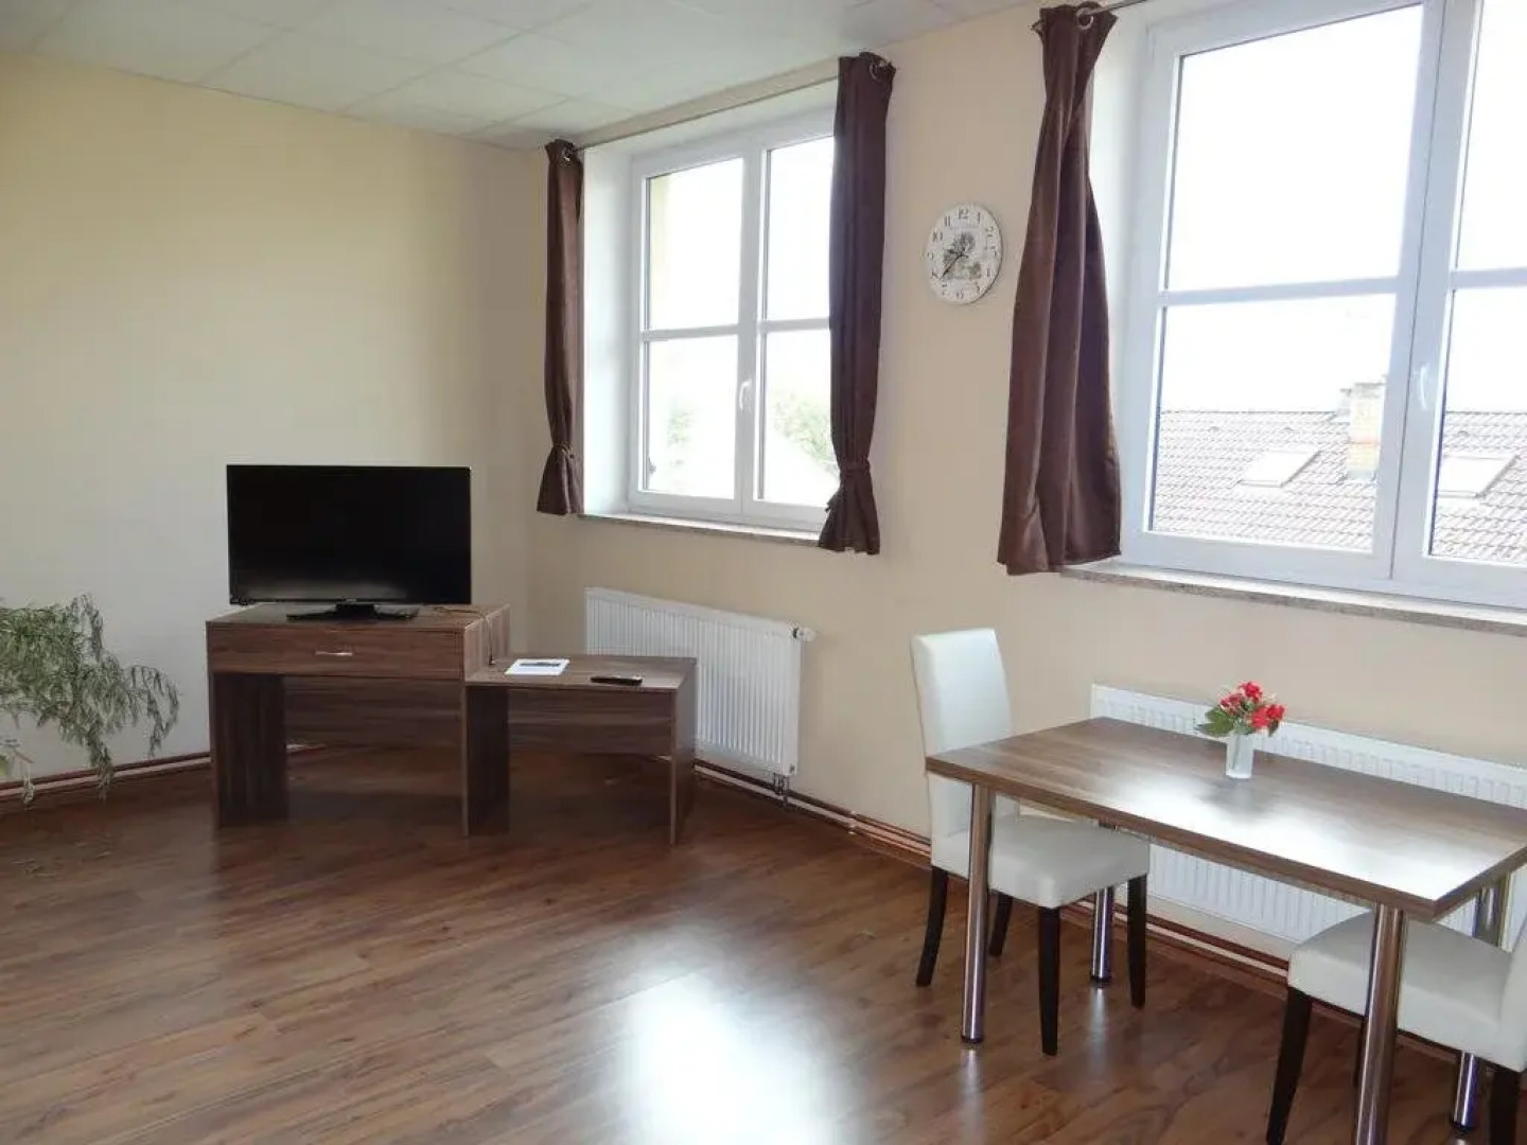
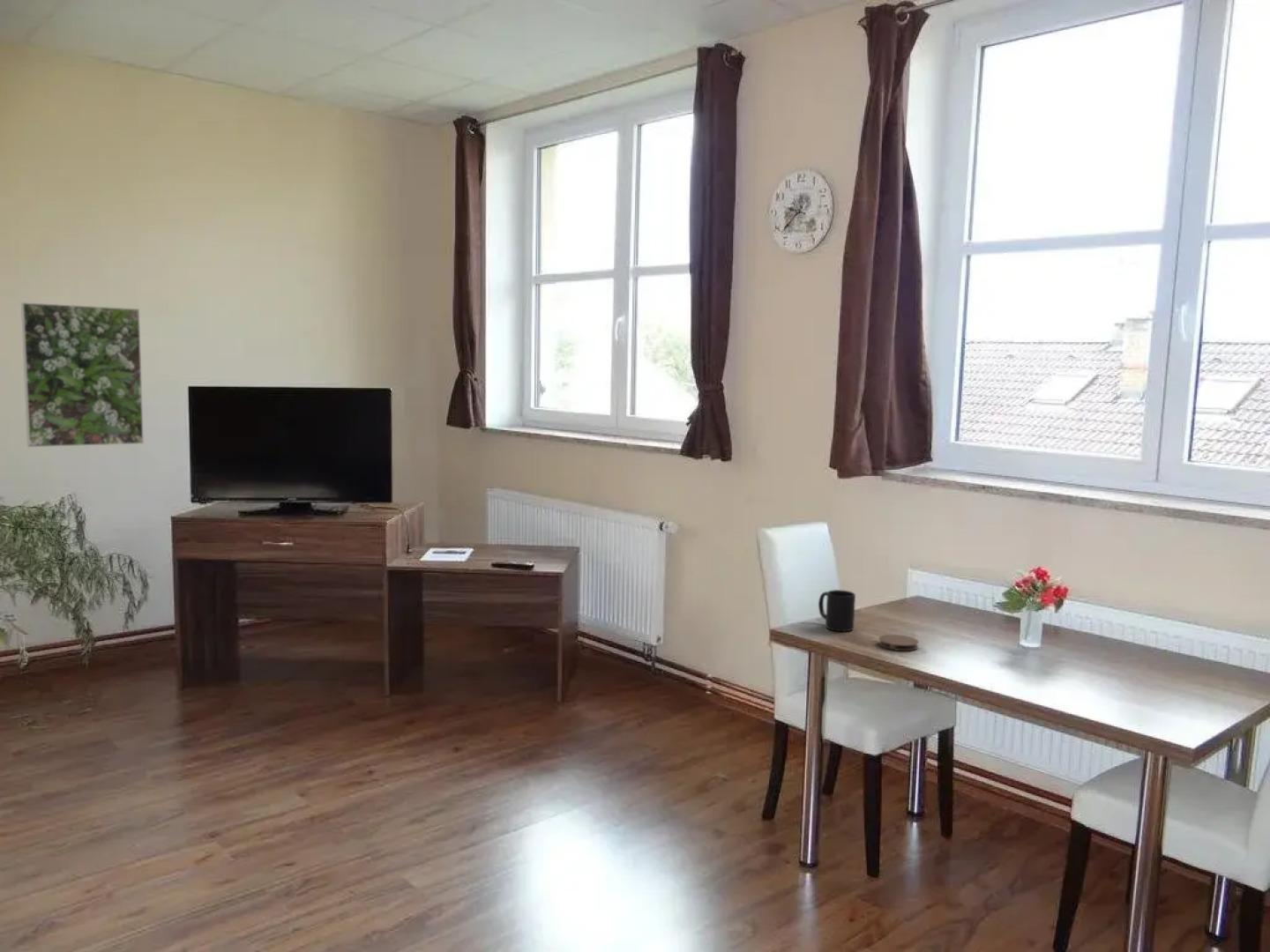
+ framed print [20,301,145,448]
+ mug [818,589,856,632]
+ coaster [878,634,920,651]
